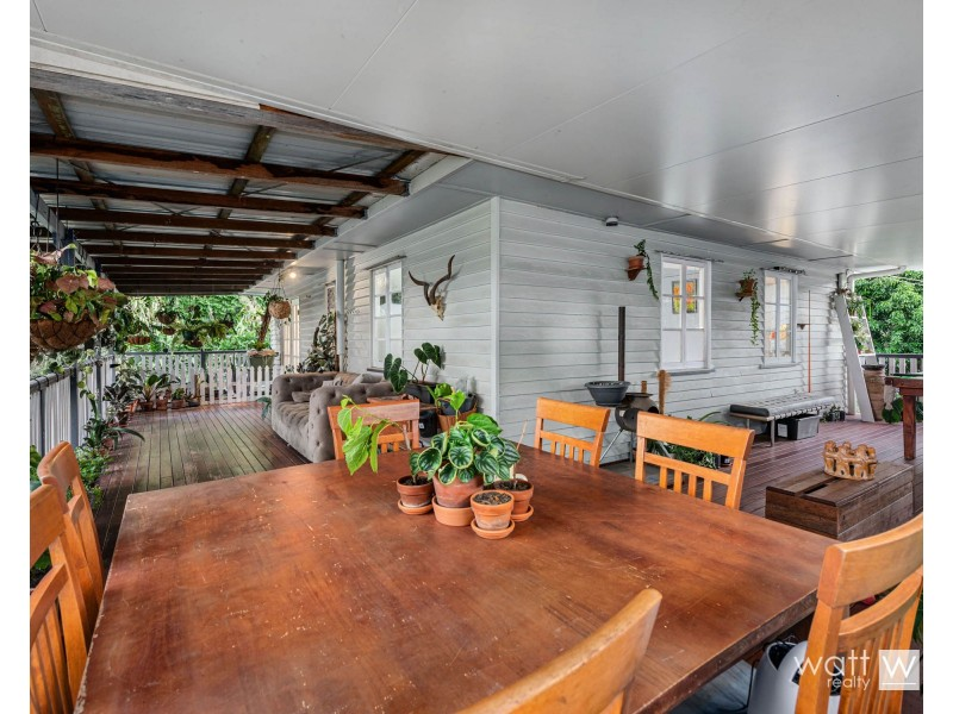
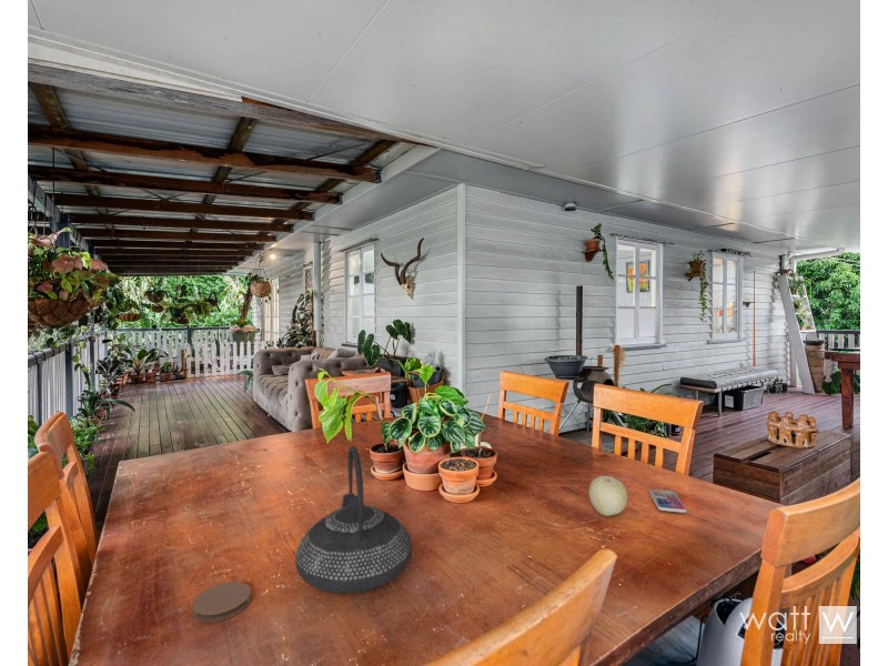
+ teapot [294,445,413,595]
+ fruit [588,475,628,517]
+ coaster [192,581,252,623]
+ smartphone [648,487,688,514]
